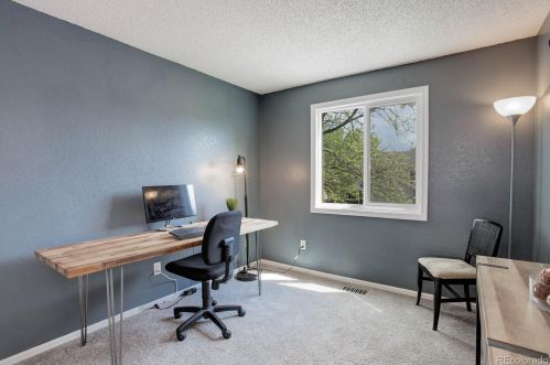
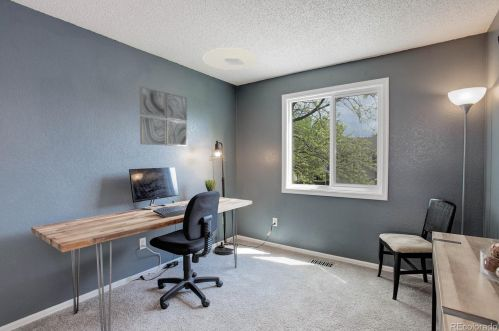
+ wall art [139,85,188,147]
+ ceiling light [202,47,259,71]
